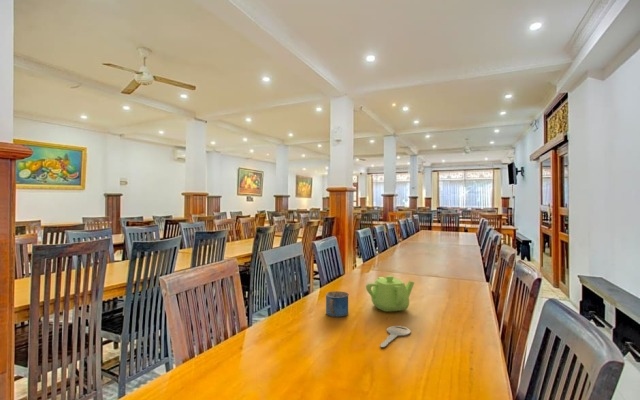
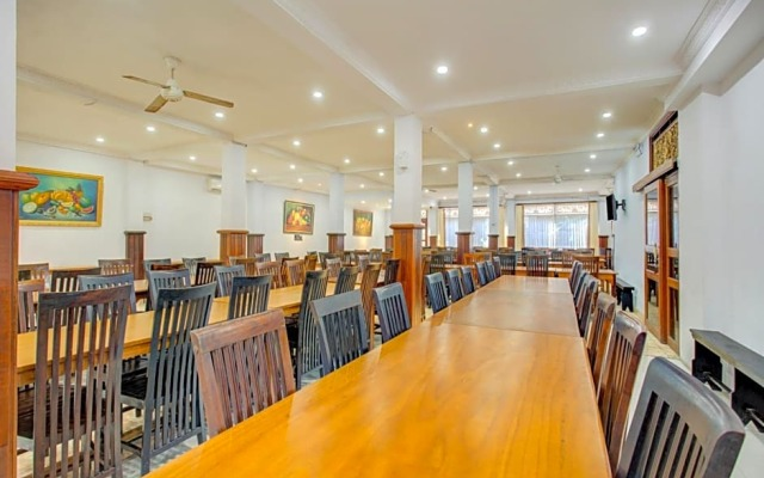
- key [379,325,411,349]
- teapot [365,275,415,313]
- mug [325,290,350,318]
